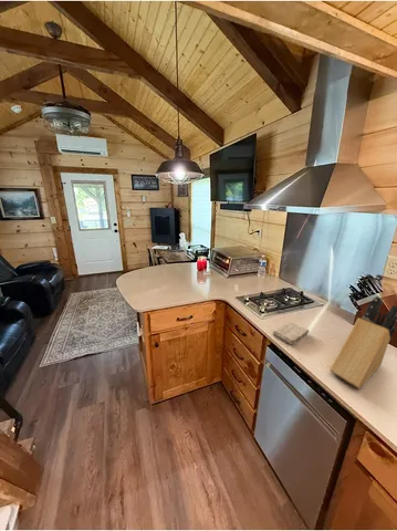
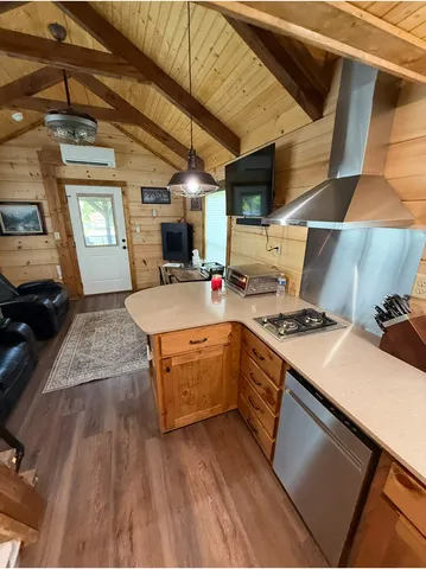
- washcloth [272,321,310,345]
- knife block [328,295,397,391]
